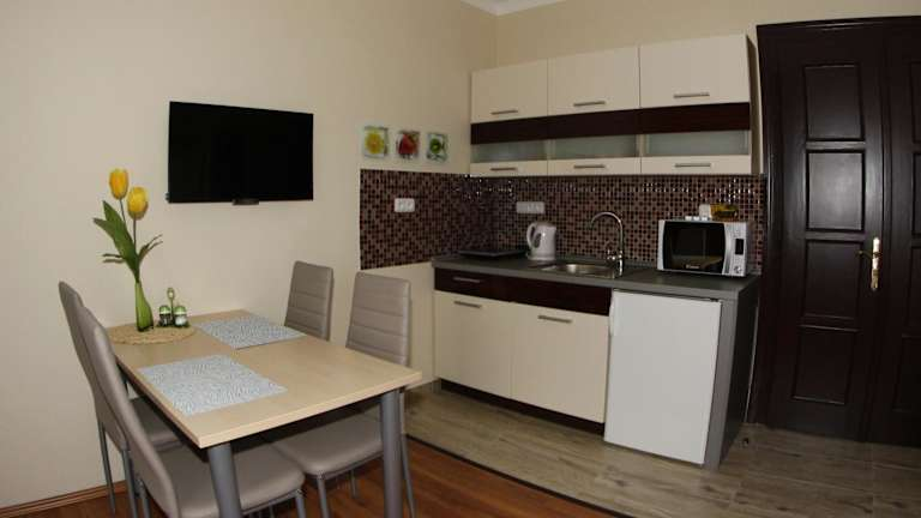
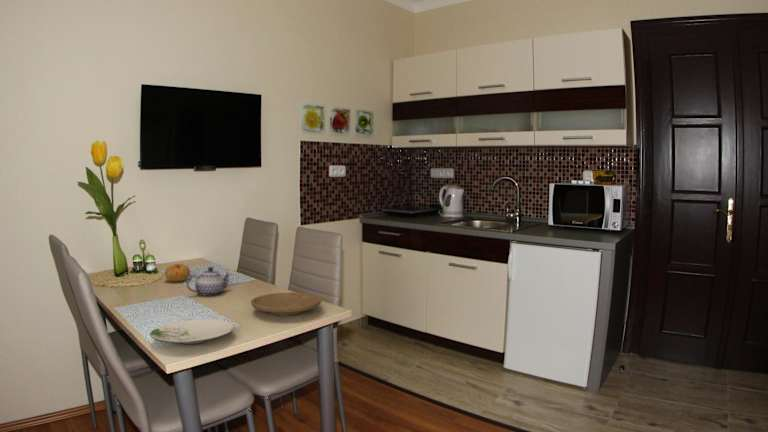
+ teapot [185,266,232,296]
+ plate [250,292,322,316]
+ plate [149,318,235,345]
+ fruit [164,263,191,282]
